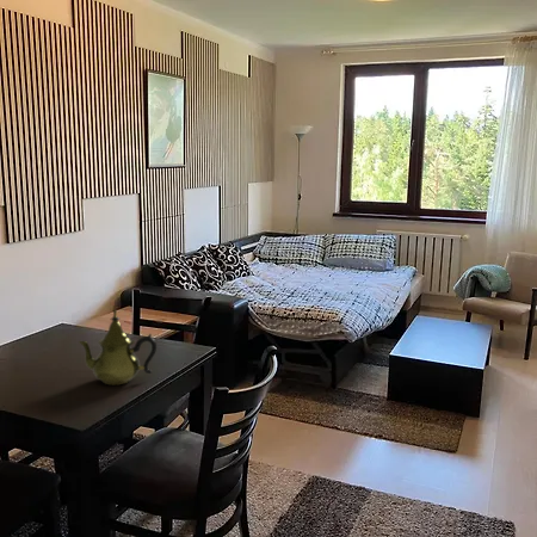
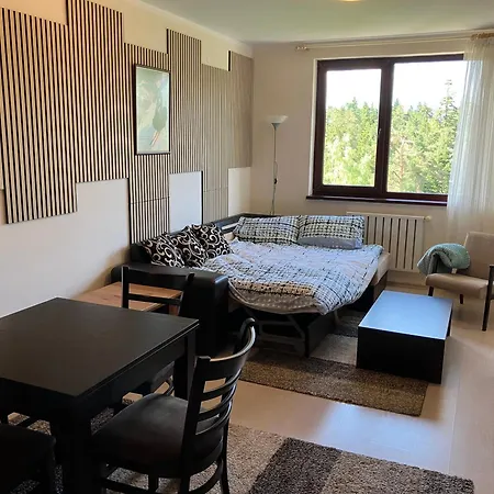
- teapot [76,308,158,385]
